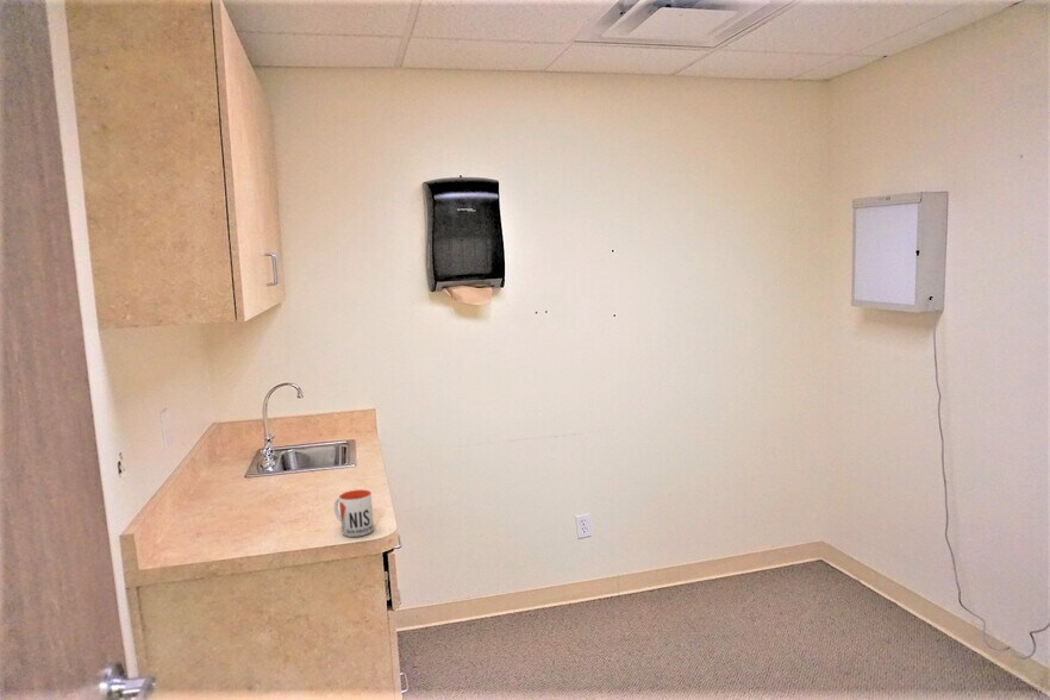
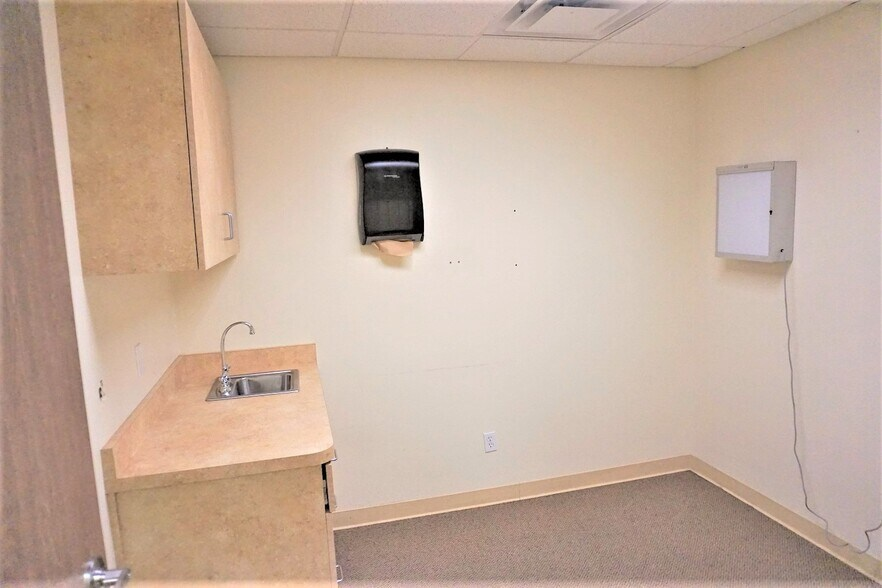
- mug [333,488,375,538]
